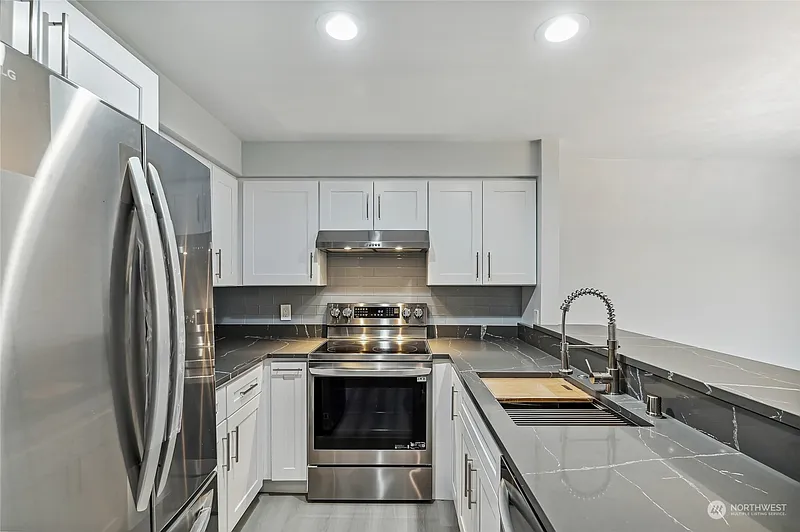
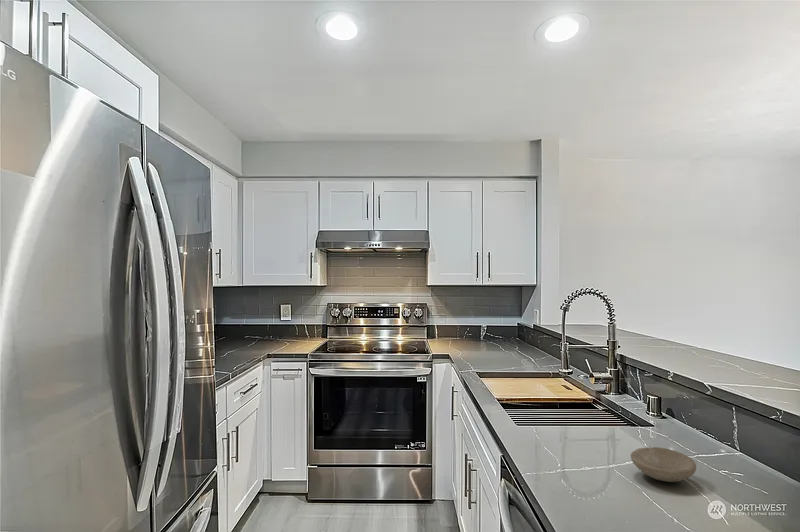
+ bowl [630,446,697,483]
